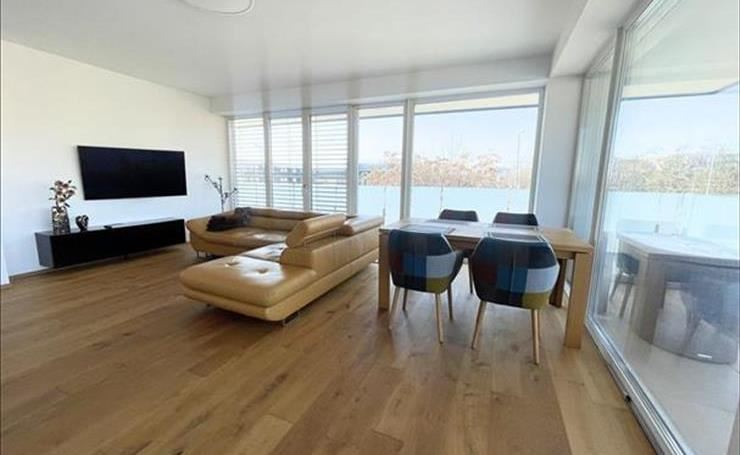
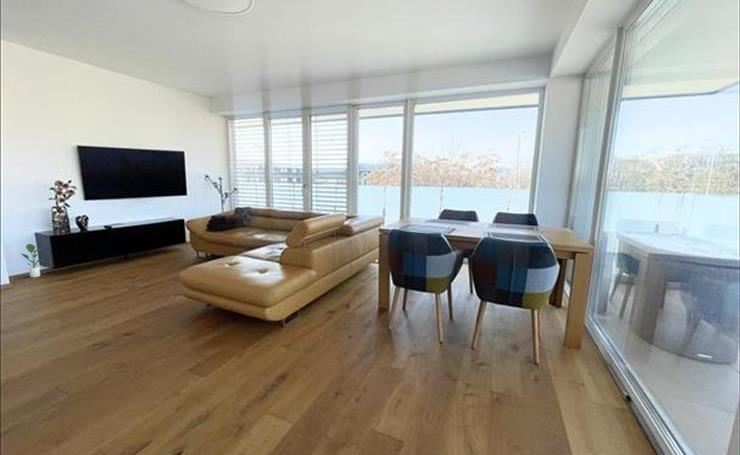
+ potted plant [21,243,42,278]
